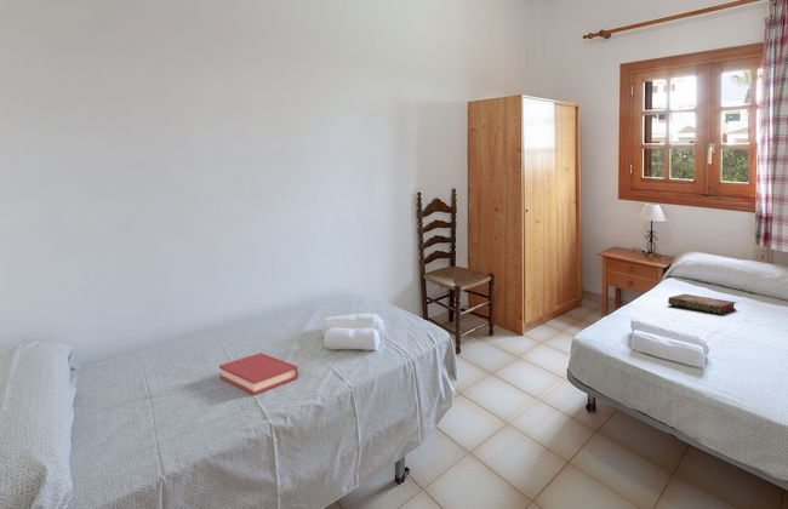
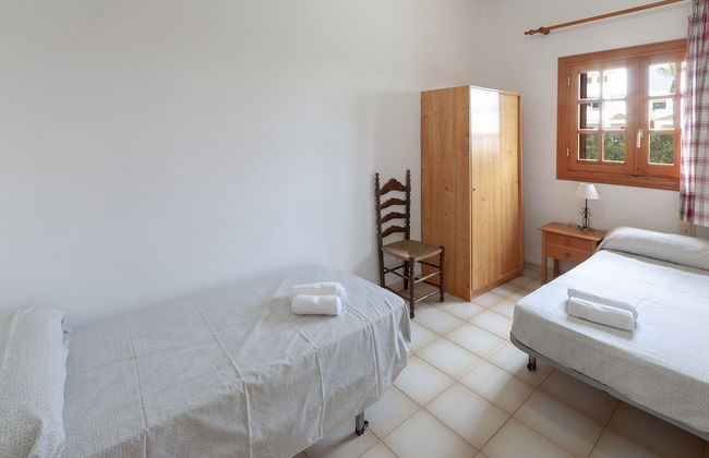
- book [667,293,737,315]
- hardback book [218,351,299,396]
